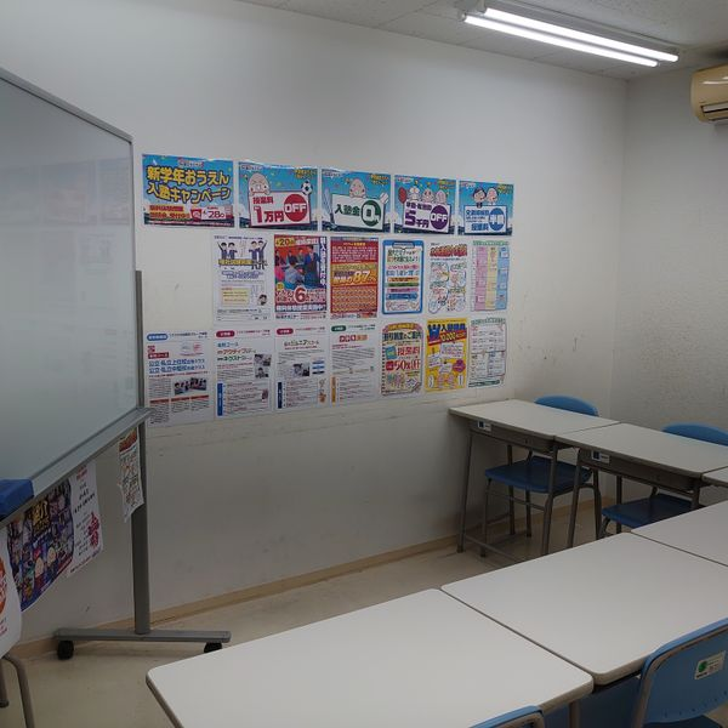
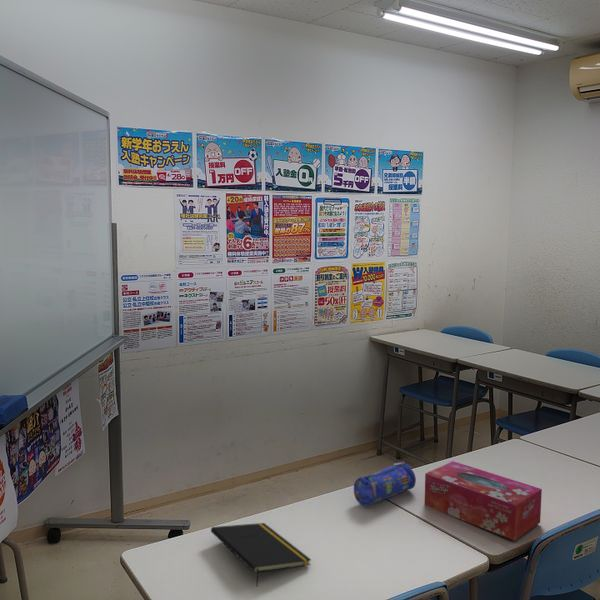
+ pencil case [353,461,417,507]
+ notepad [210,522,312,588]
+ tissue box [424,460,543,541]
